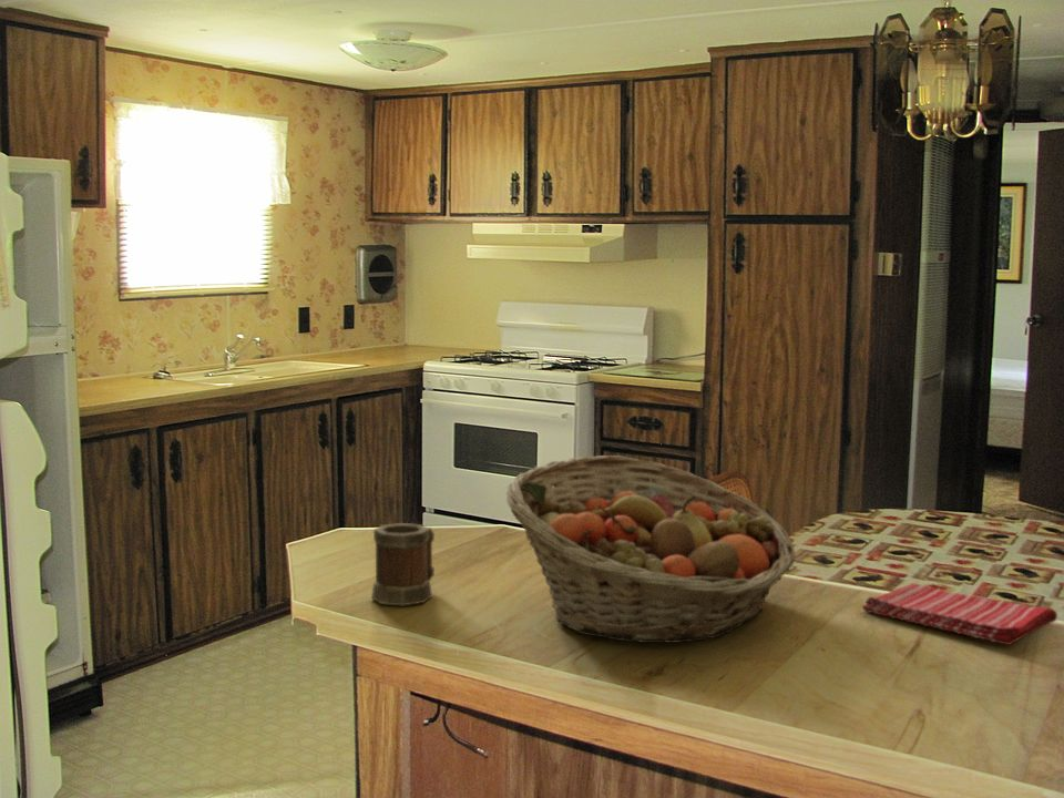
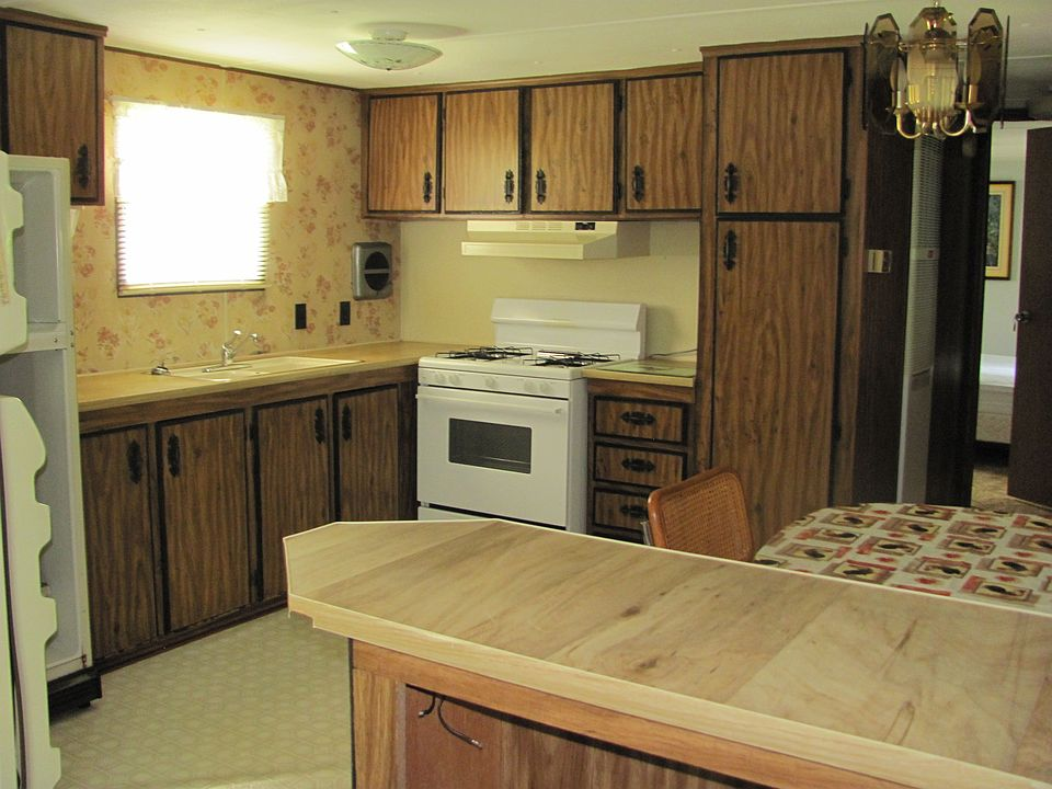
- mug [370,522,436,606]
- dish towel [861,582,1058,646]
- fruit basket [505,454,796,644]
